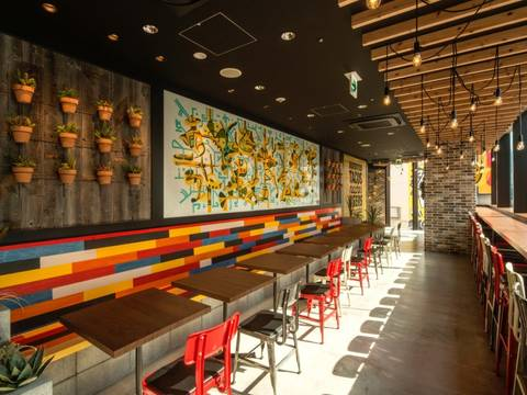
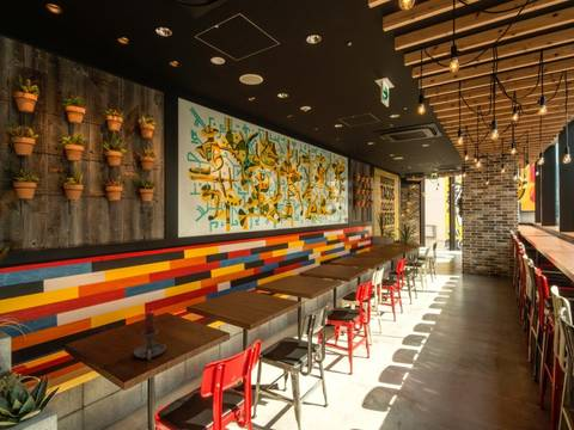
+ candle holder [133,311,167,361]
